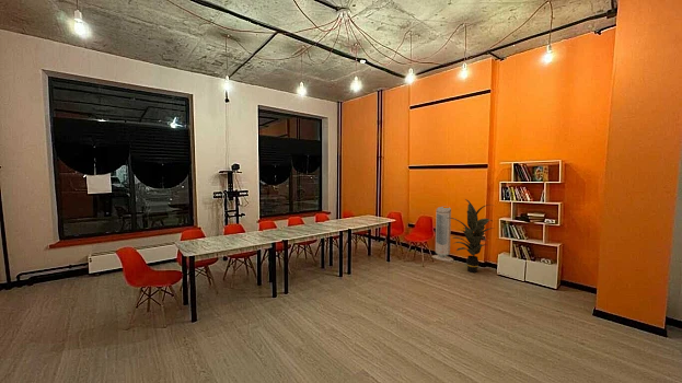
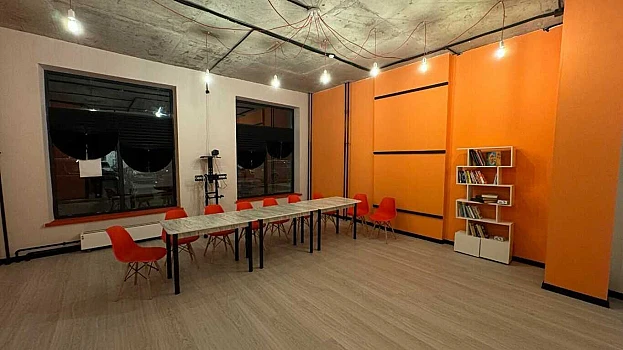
- air purifier [431,206,454,263]
- indoor plant [446,198,496,274]
